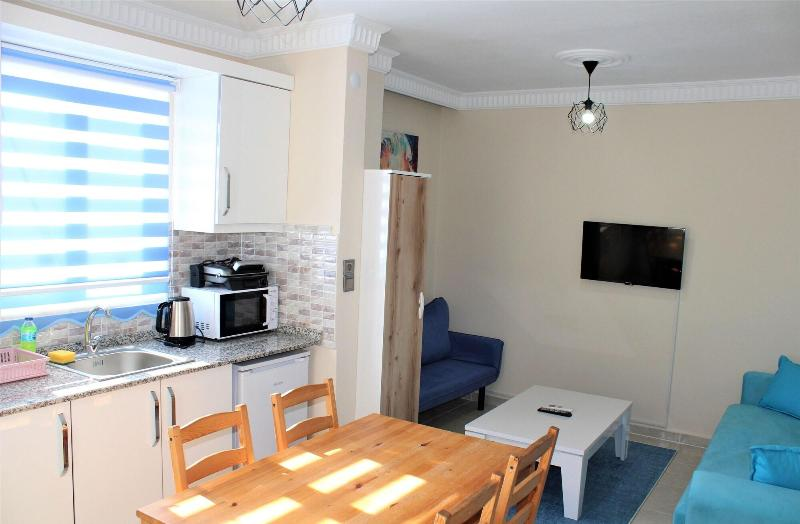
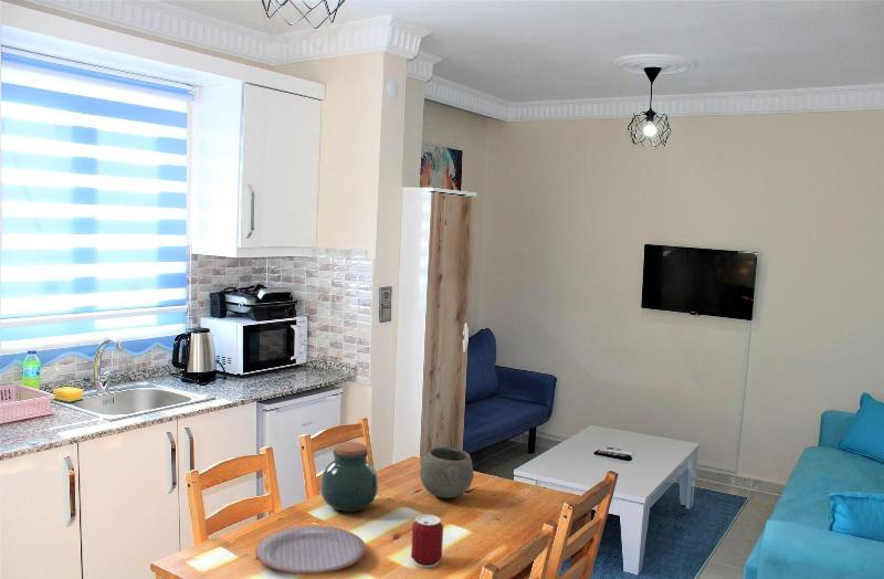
+ plate [254,525,367,575]
+ can [410,514,444,568]
+ jar [319,441,379,513]
+ bowl [419,446,474,499]
